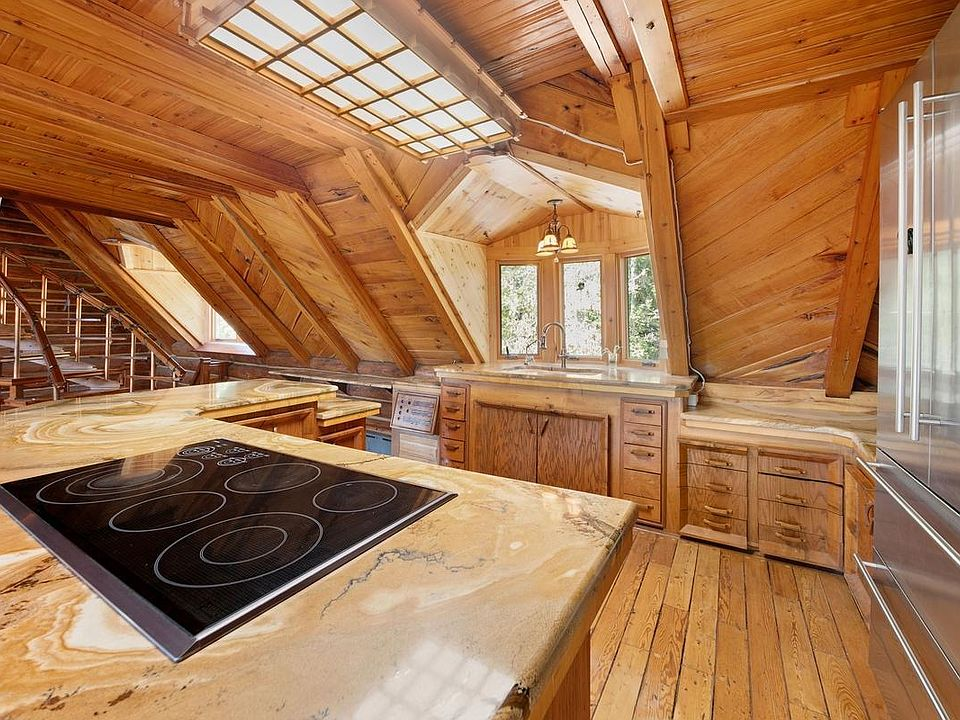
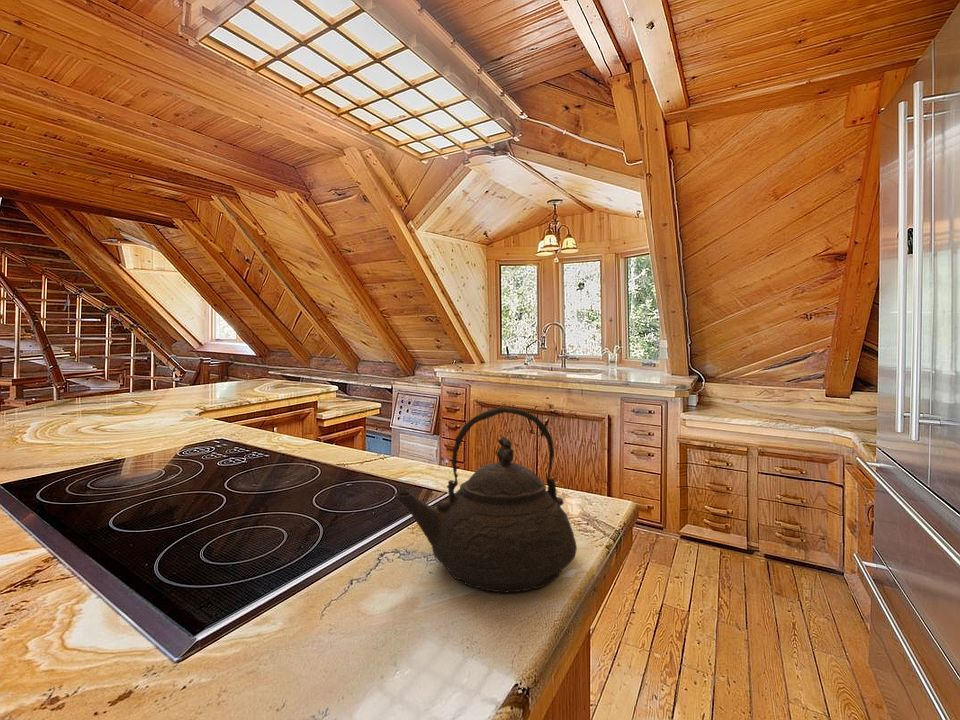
+ teakettle [393,407,578,593]
